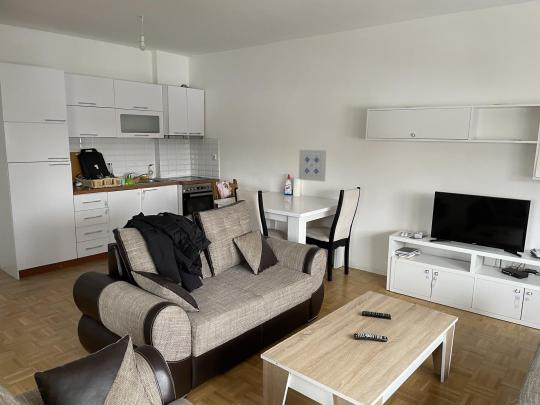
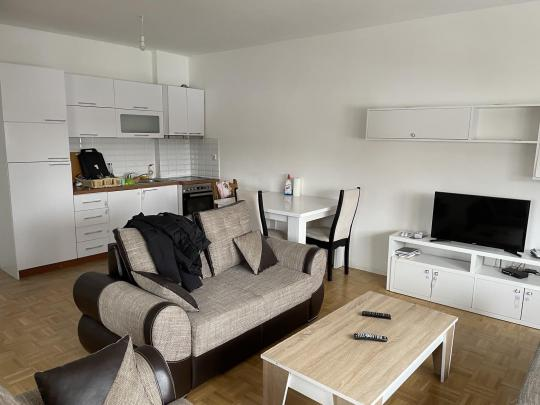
- wall art [298,149,327,182]
